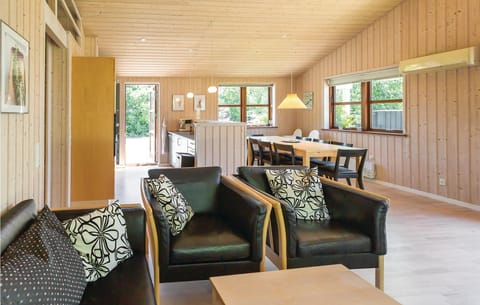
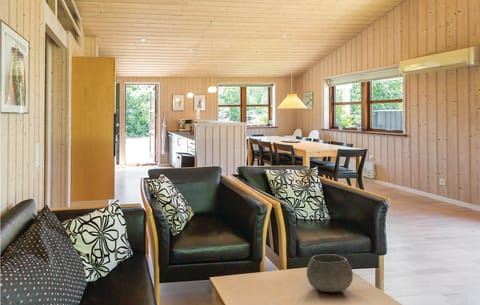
+ bowl [306,253,354,293]
